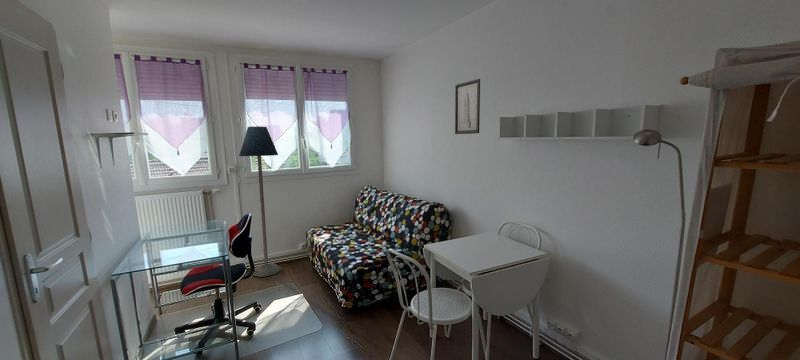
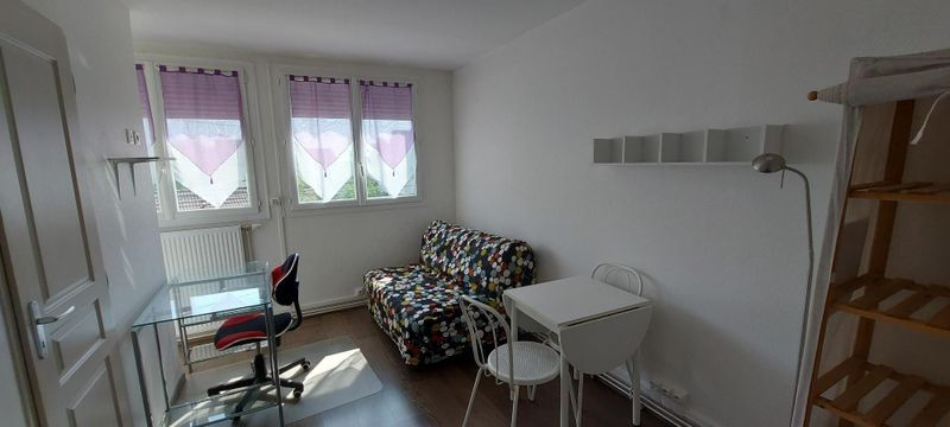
- floor lamp [238,125,283,278]
- wall art [454,78,481,135]
